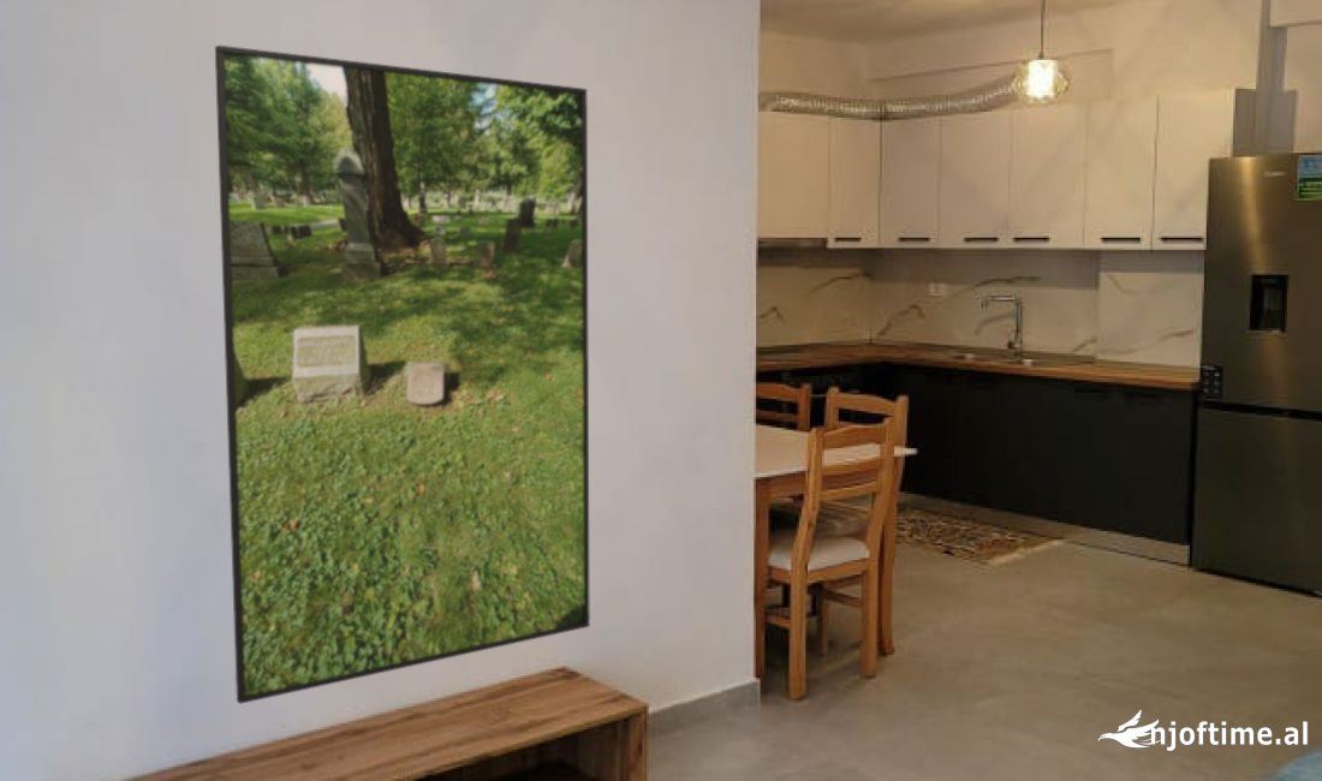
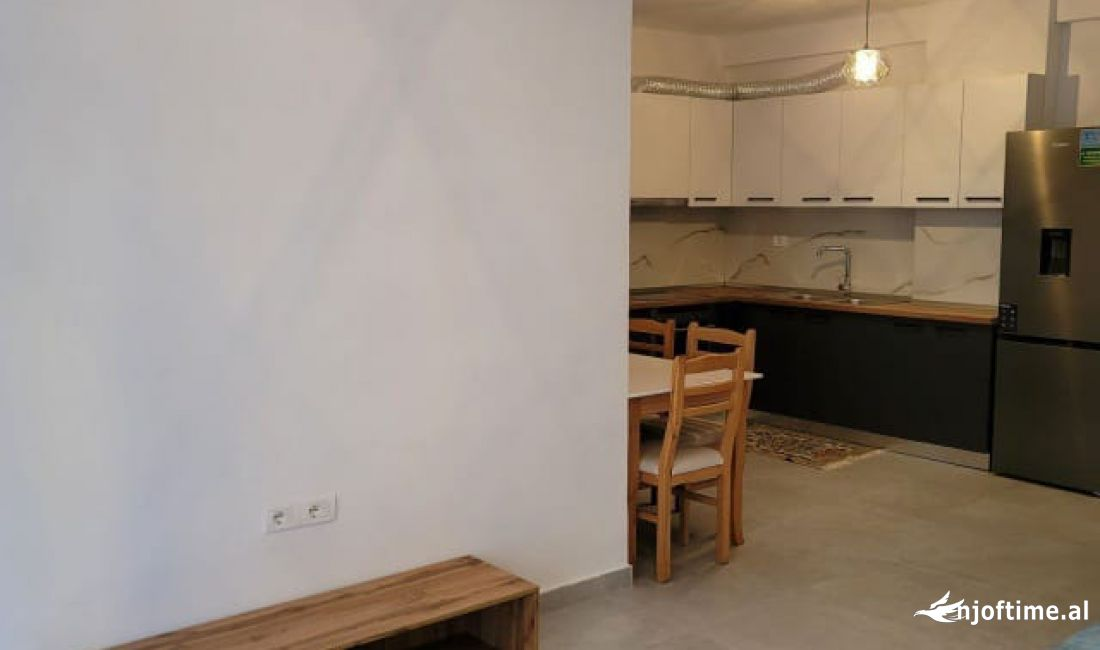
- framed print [214,44,591,705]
